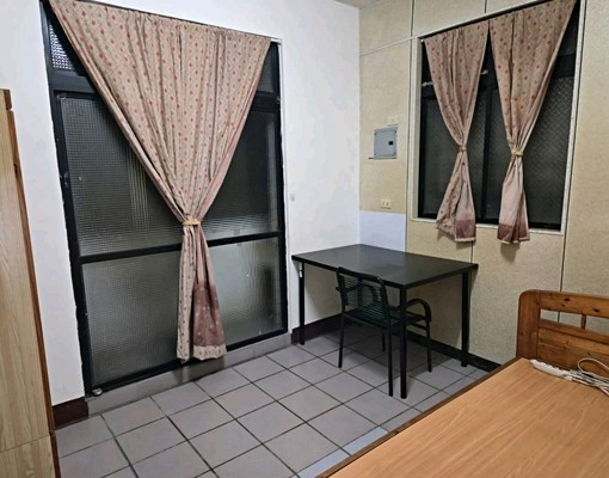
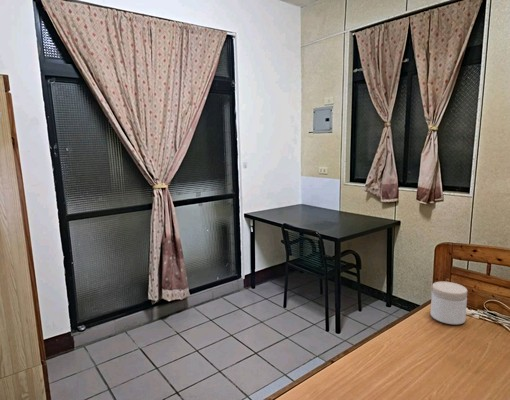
+ jar [430,281,468,325]
